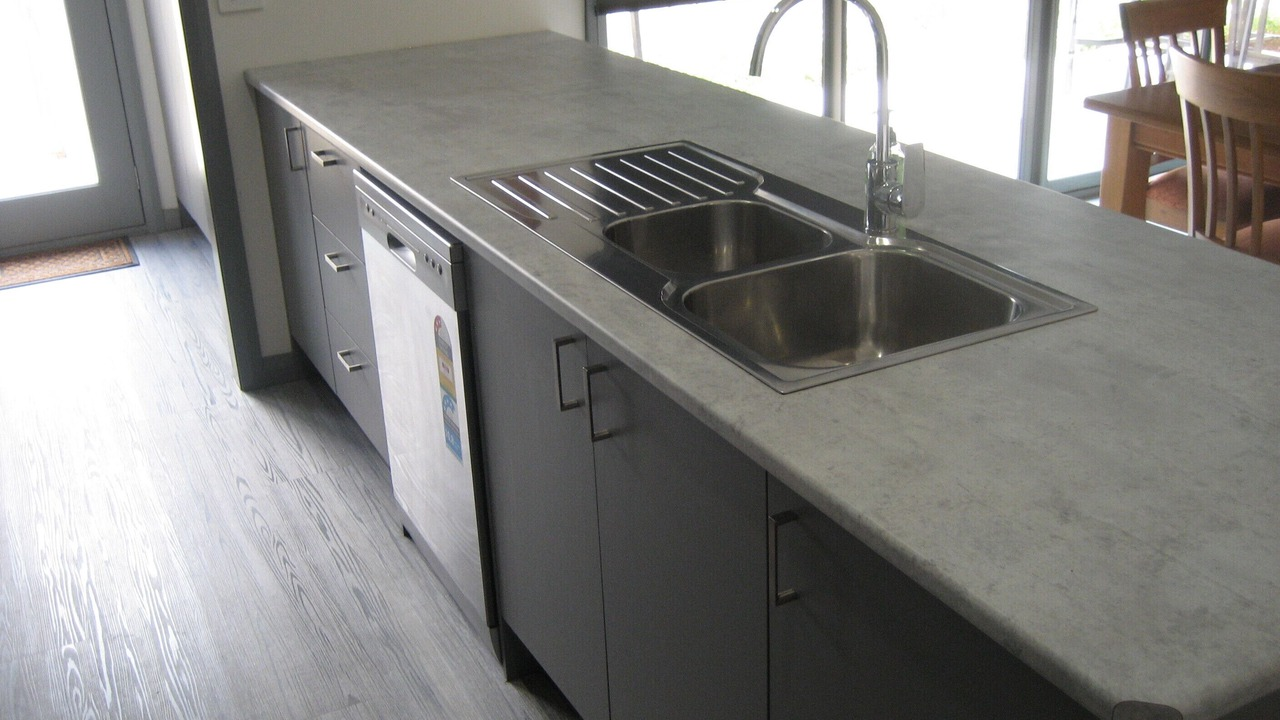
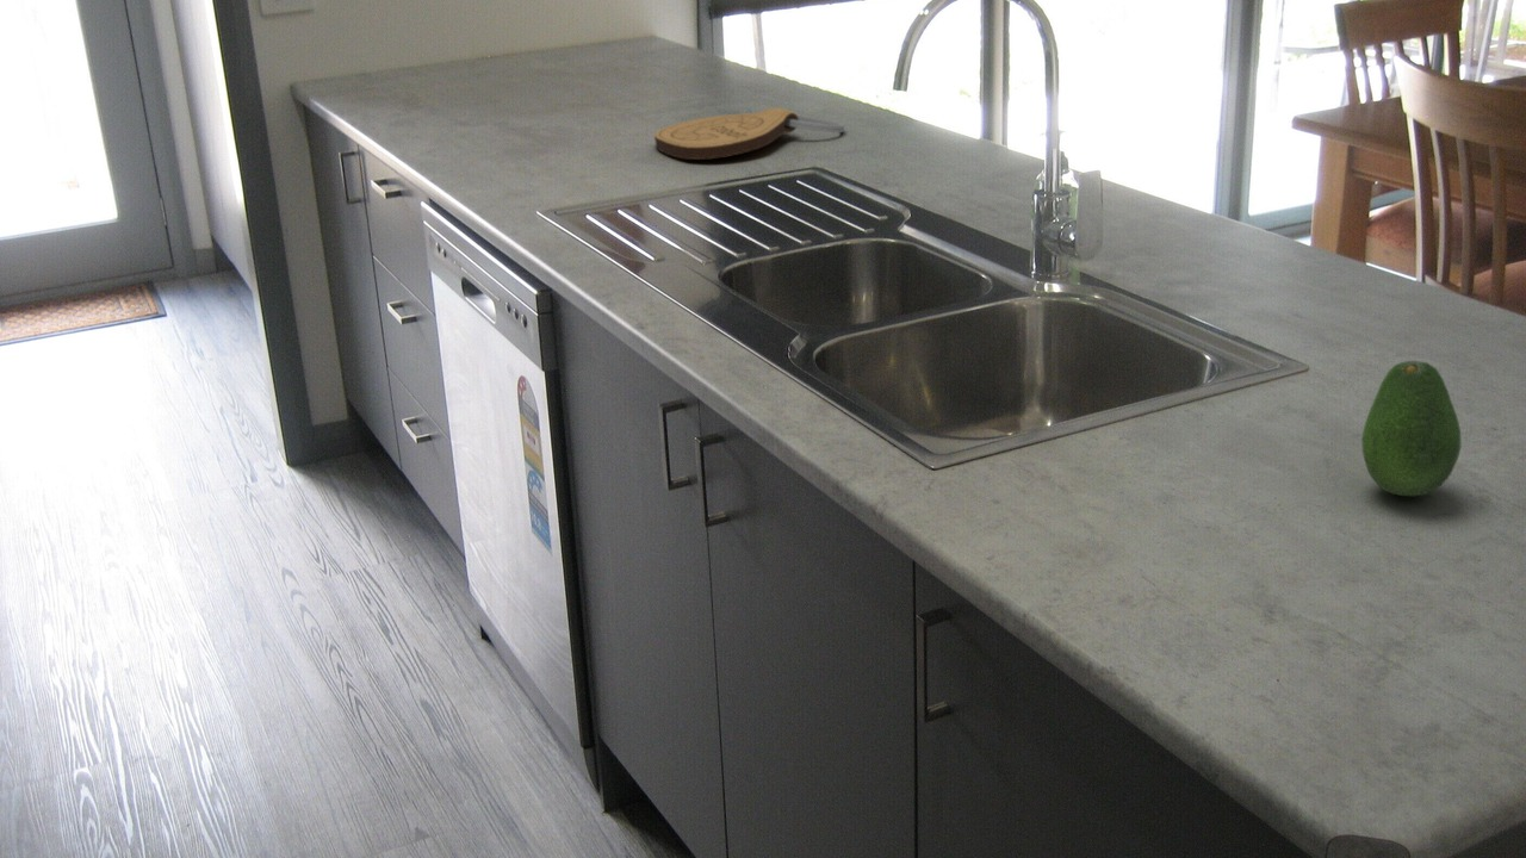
+ fruit [1360,360,1462,497]
+ key chain [653,106,845,161]
